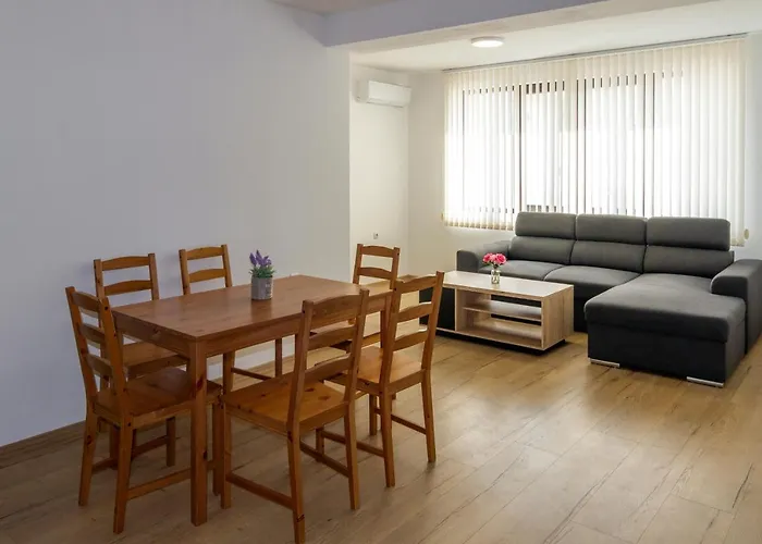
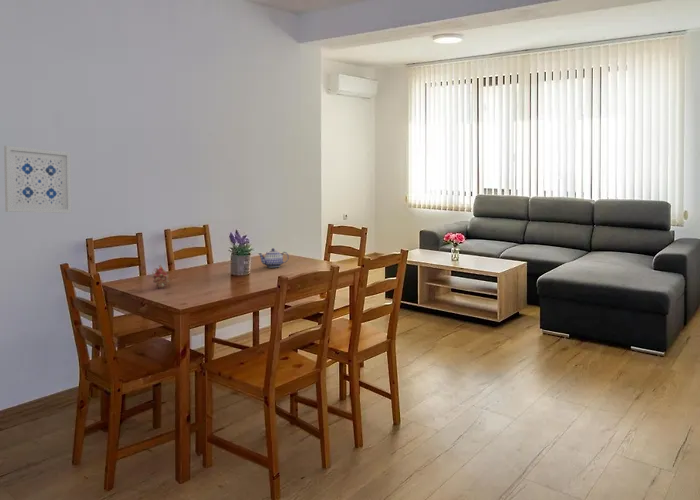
+ fruit [151,265,170,289]
+ wall art [3,145,73,214]
+ teapot [257,247,290,268]
